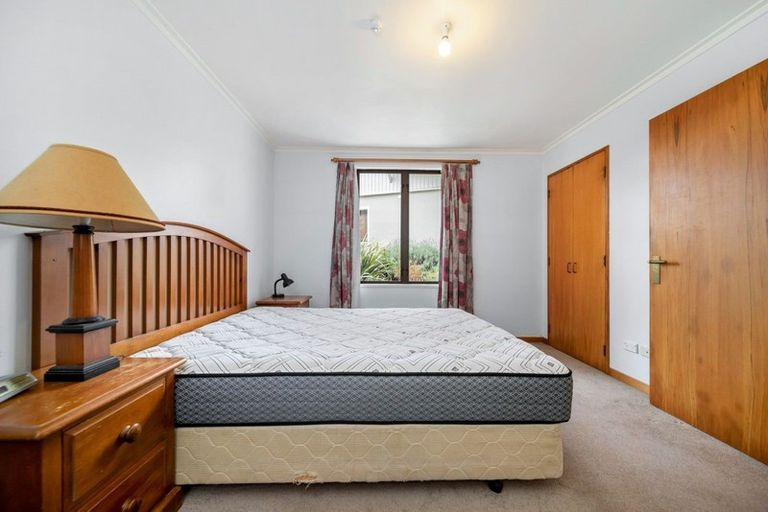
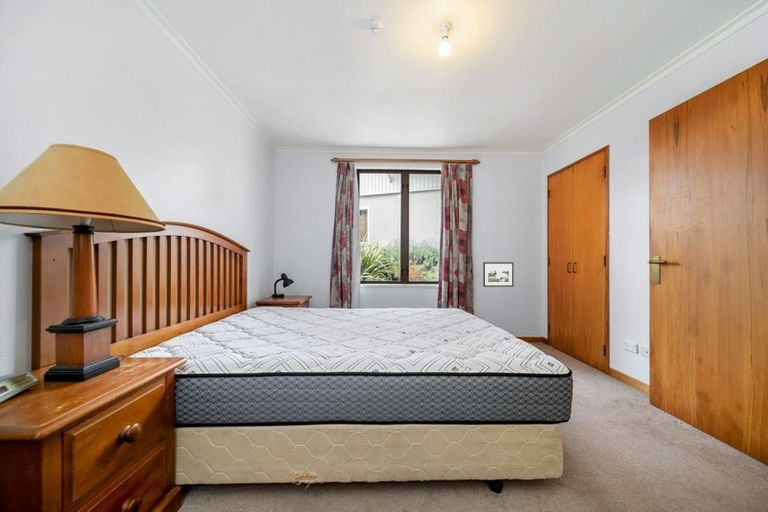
+ picture frame [482,261,515,288]
